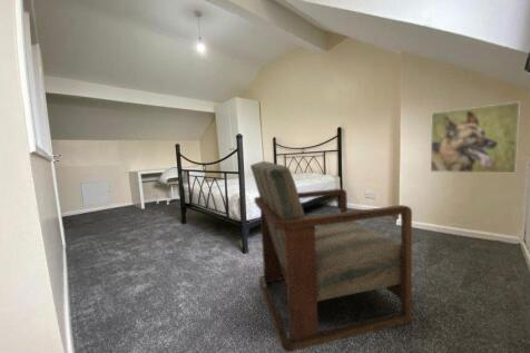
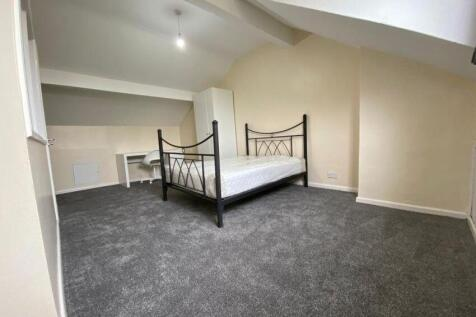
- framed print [430,100,521,175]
- armchair [249,160,413,353]
